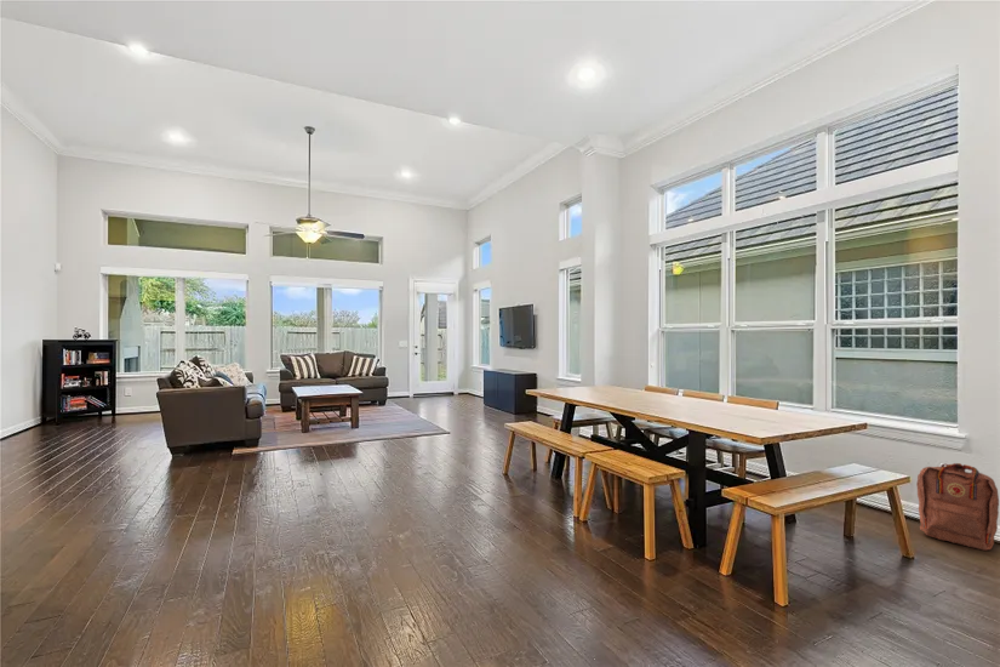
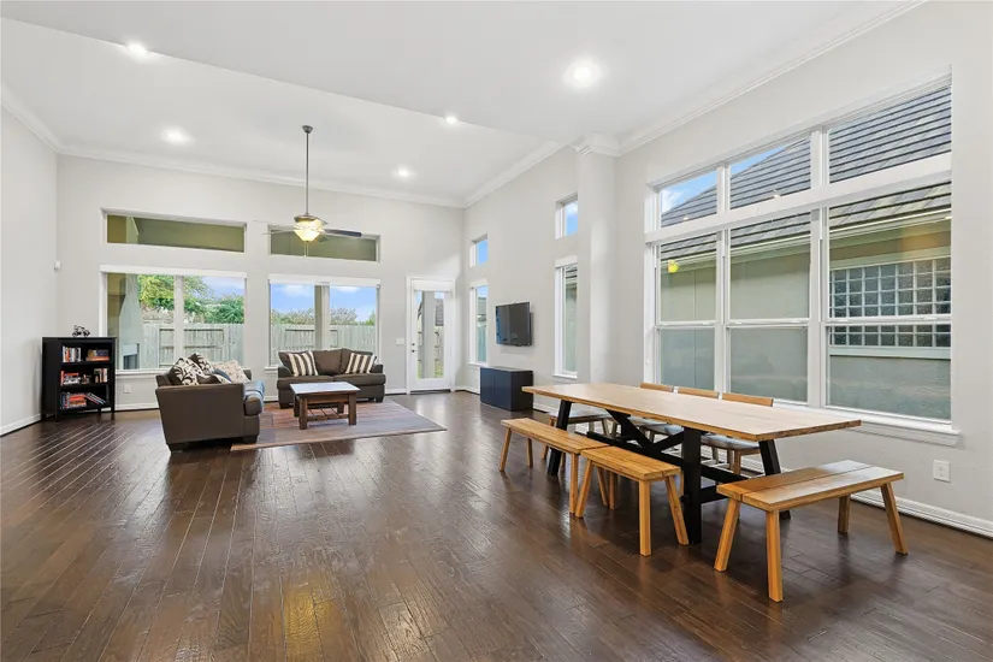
- backpack [915,462,1000,552]
